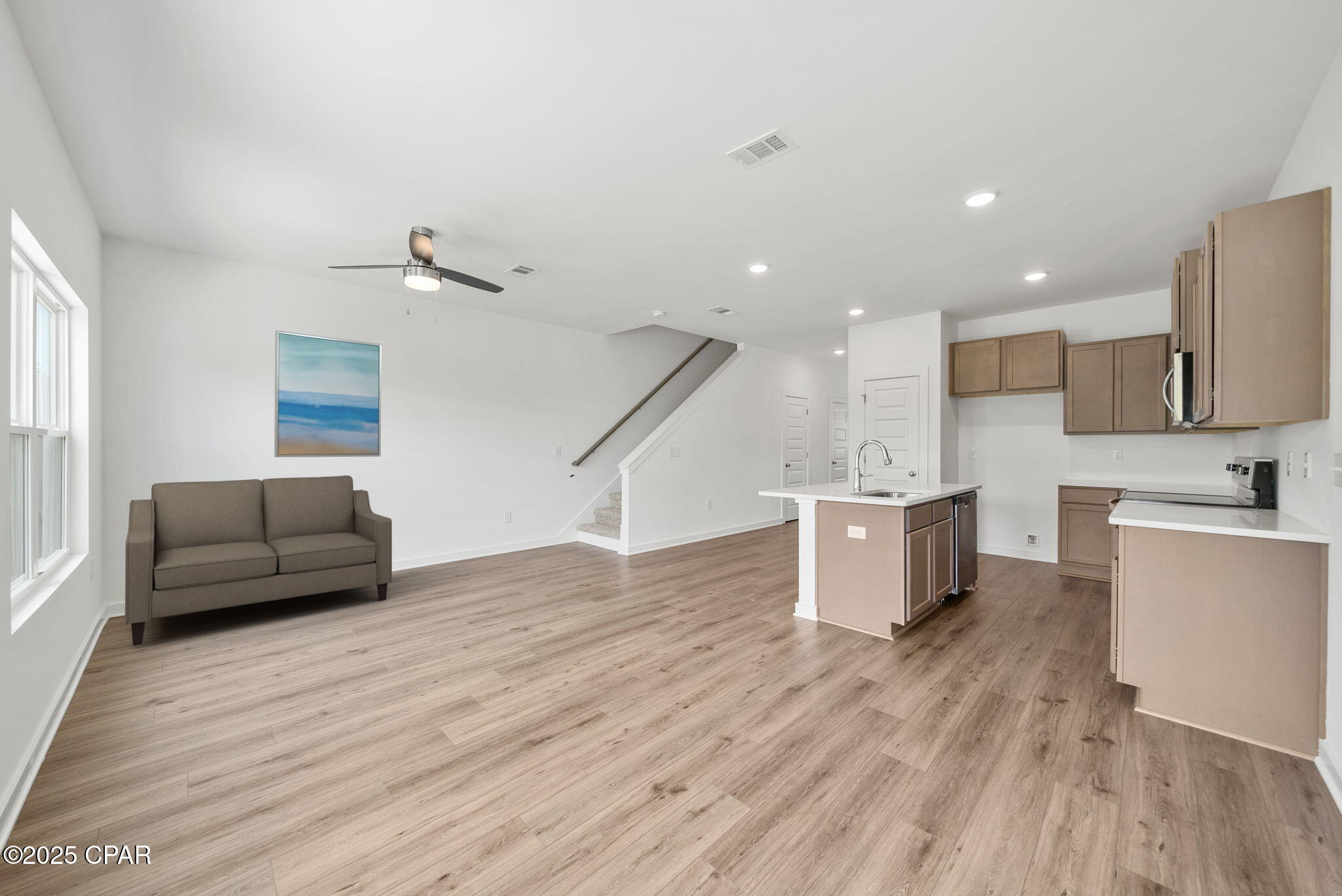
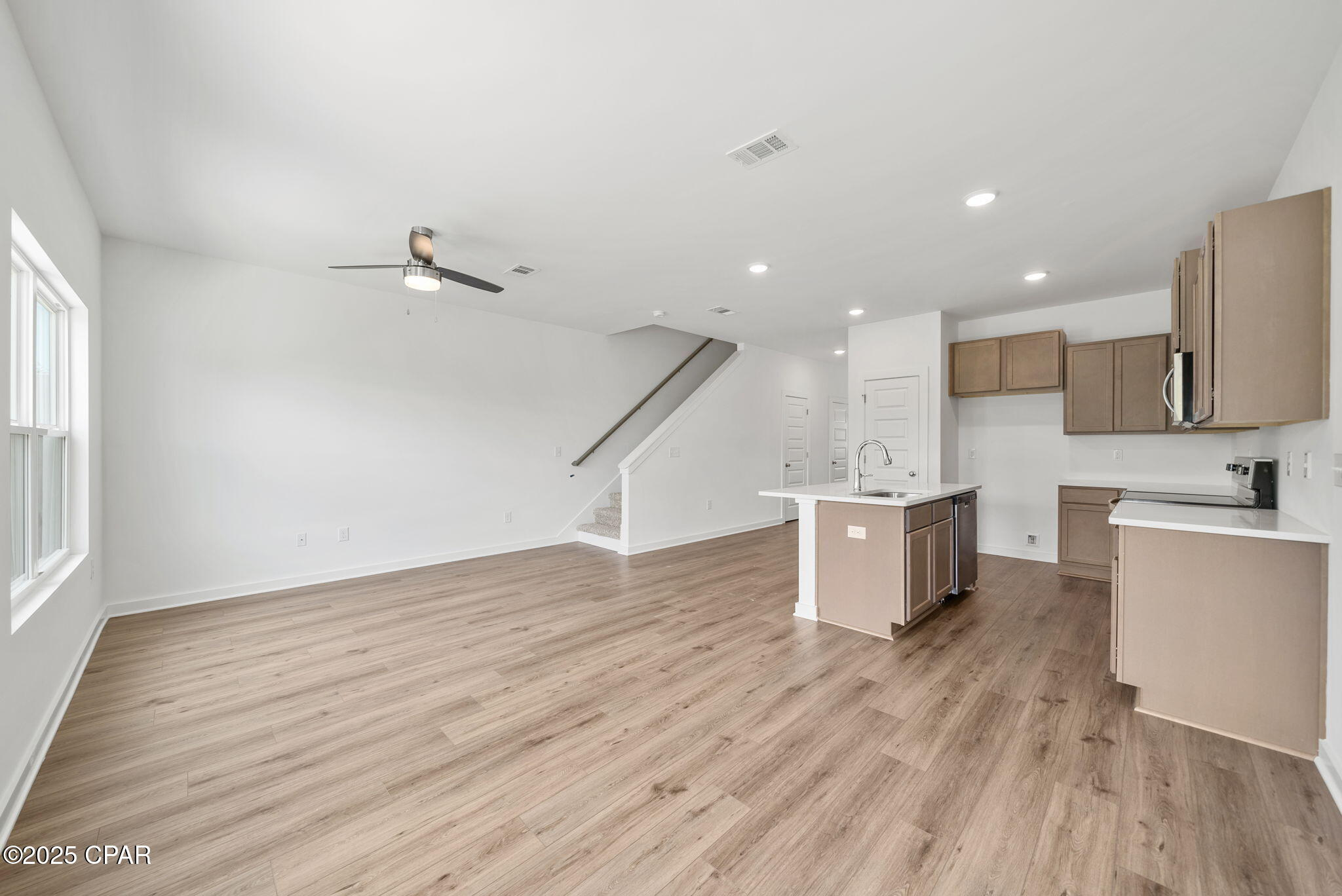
- wall art [274,329,382,458]
- sofa [125,475,393,646]
